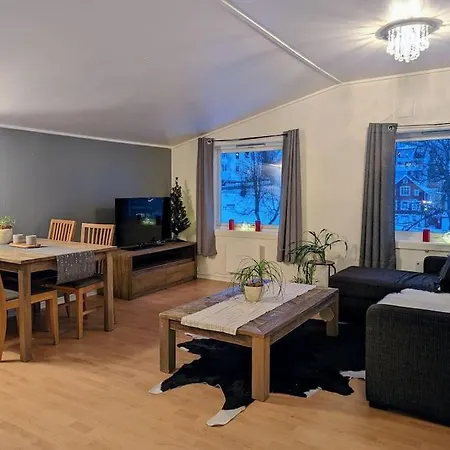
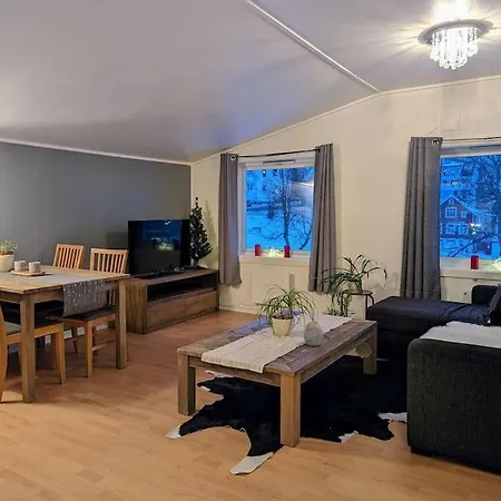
+ decorative egg [303,320,324,347]
